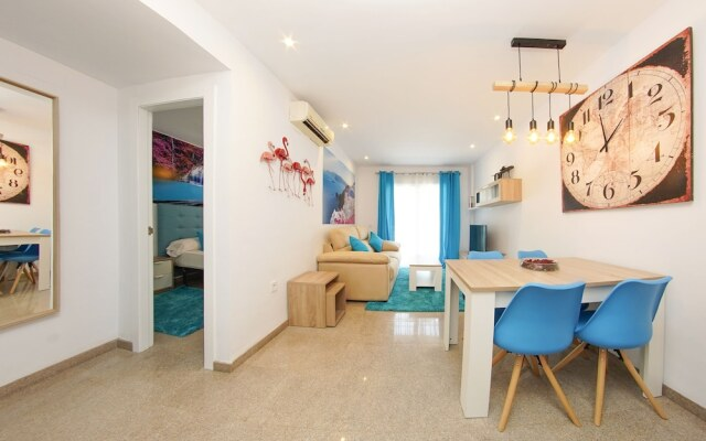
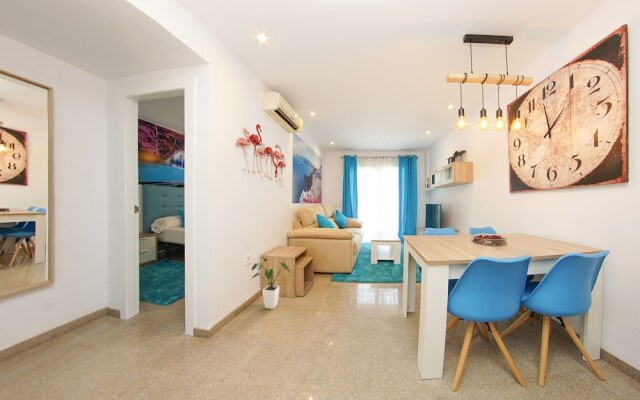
+ house plant [251,256,292,310]
